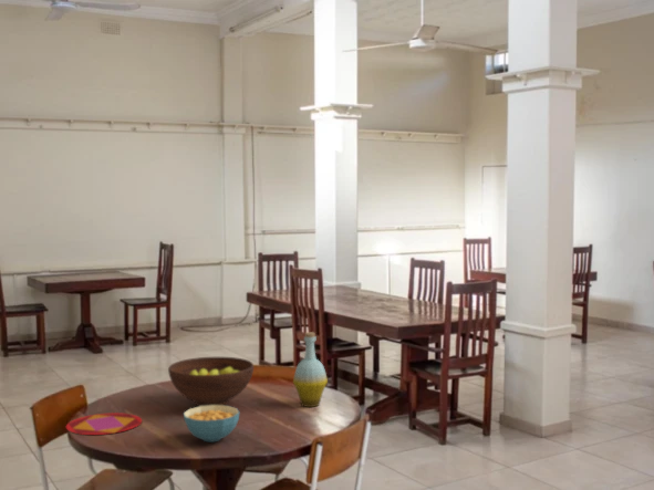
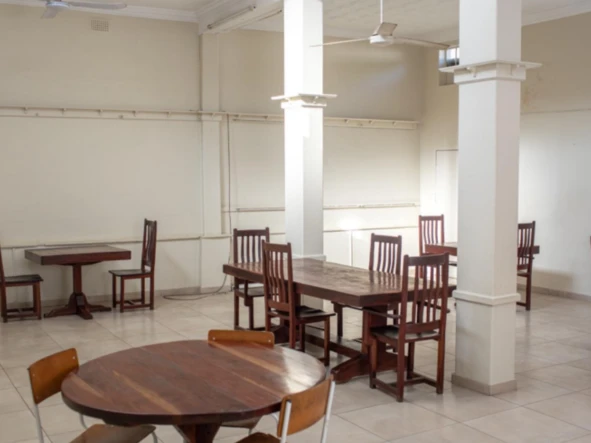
- cereal bowl [183,405,240,444]
- fruit bowl [167,356,255,407]
- plate [65,411,143,436]
- bottle [292,331,329,408]
